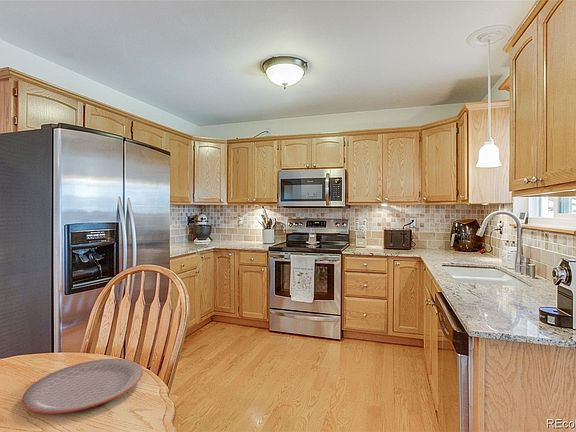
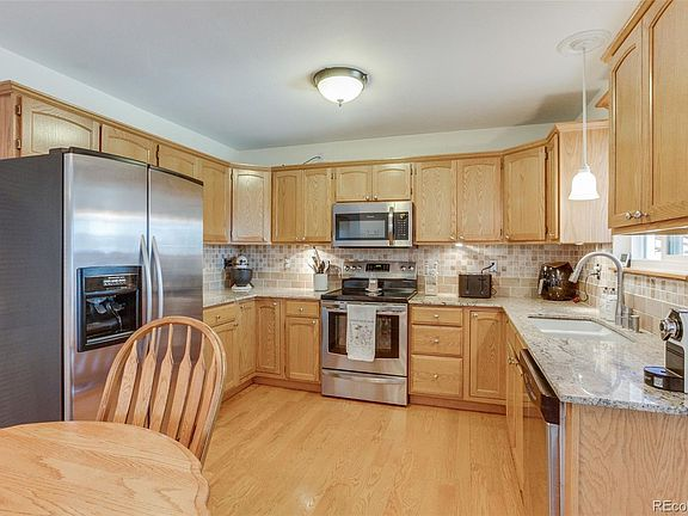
- plate [21,358,144,415]
